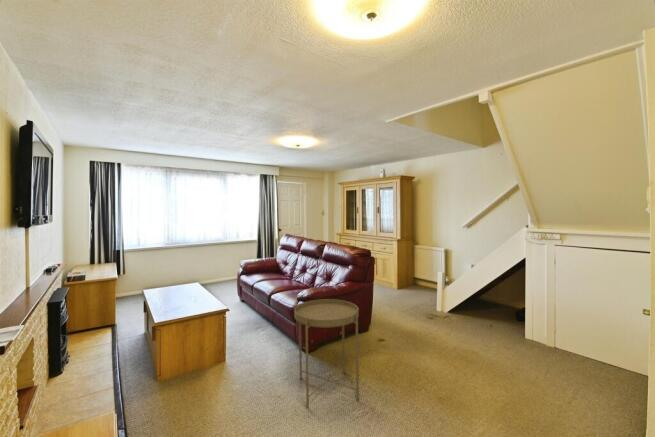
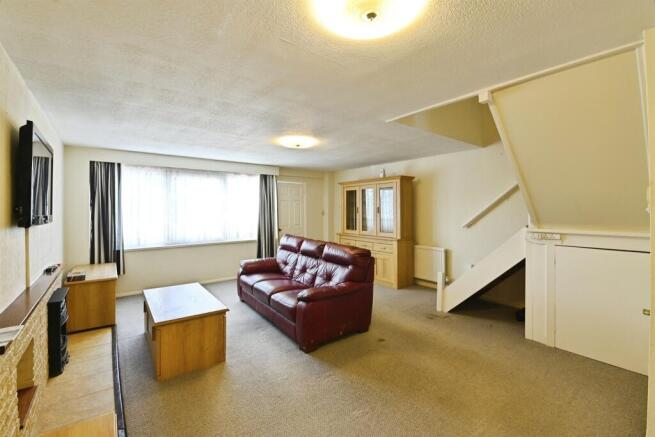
- side table [293,298,360,409]
